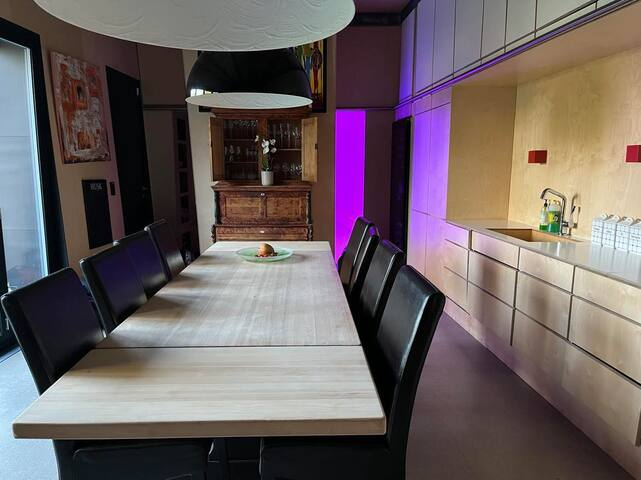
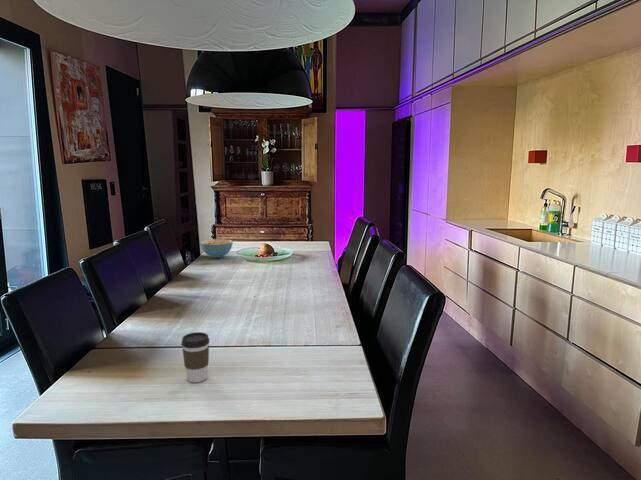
+ coffee cup [180,331,211,383]
+ cereal bowl [200,238,234,259]
